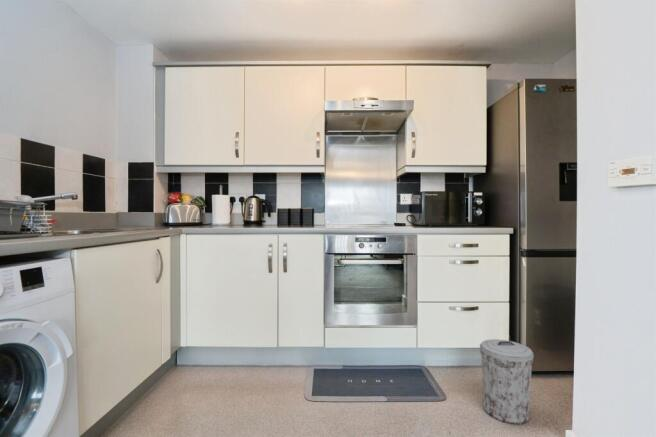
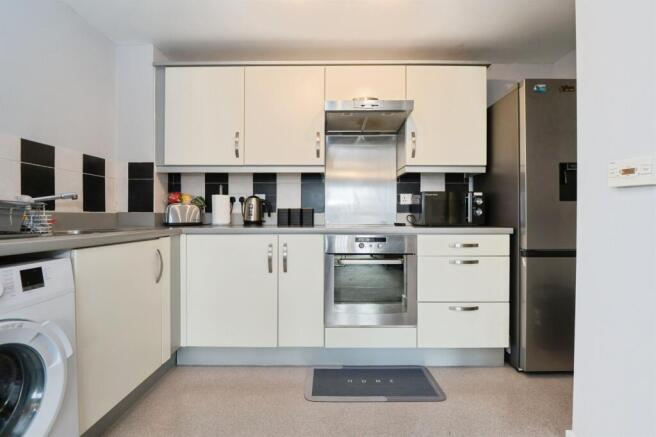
- trash can [479,338,535,425]
